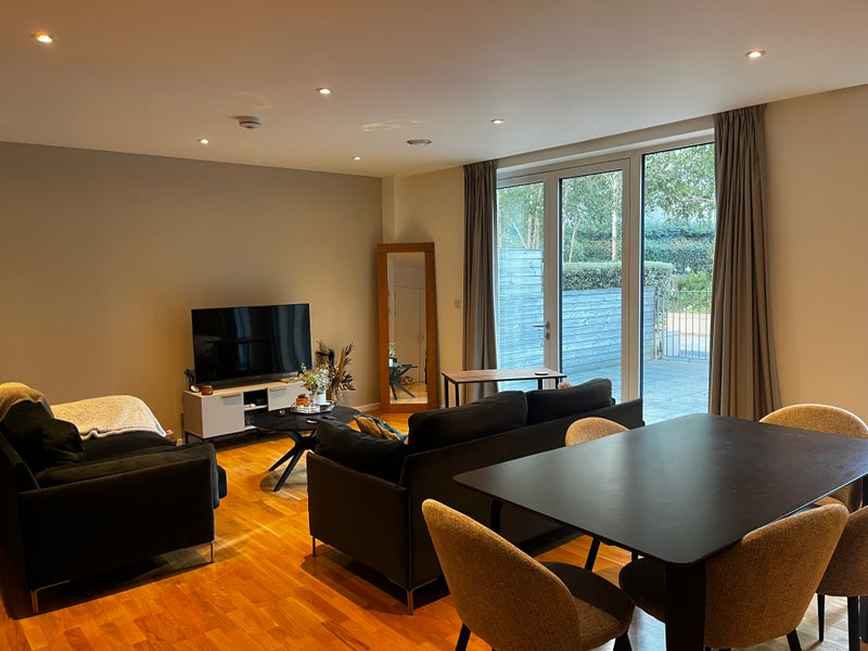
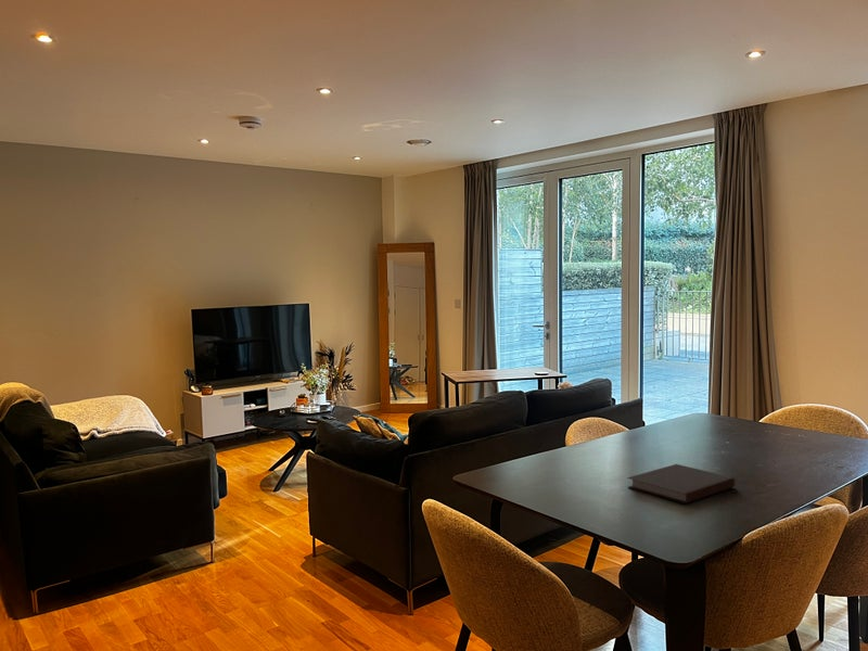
+ notebook [626,463,736,505]
